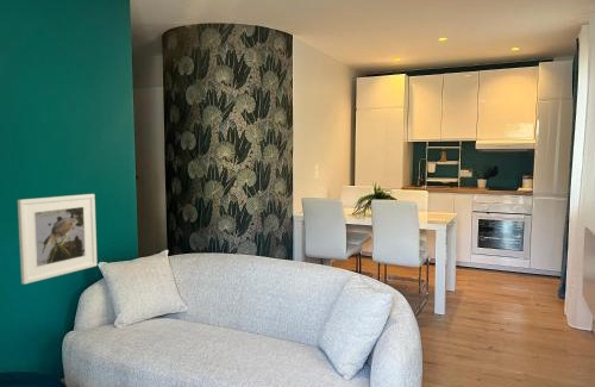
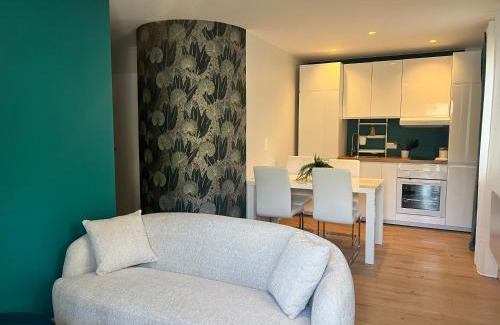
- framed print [17,193,99,286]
